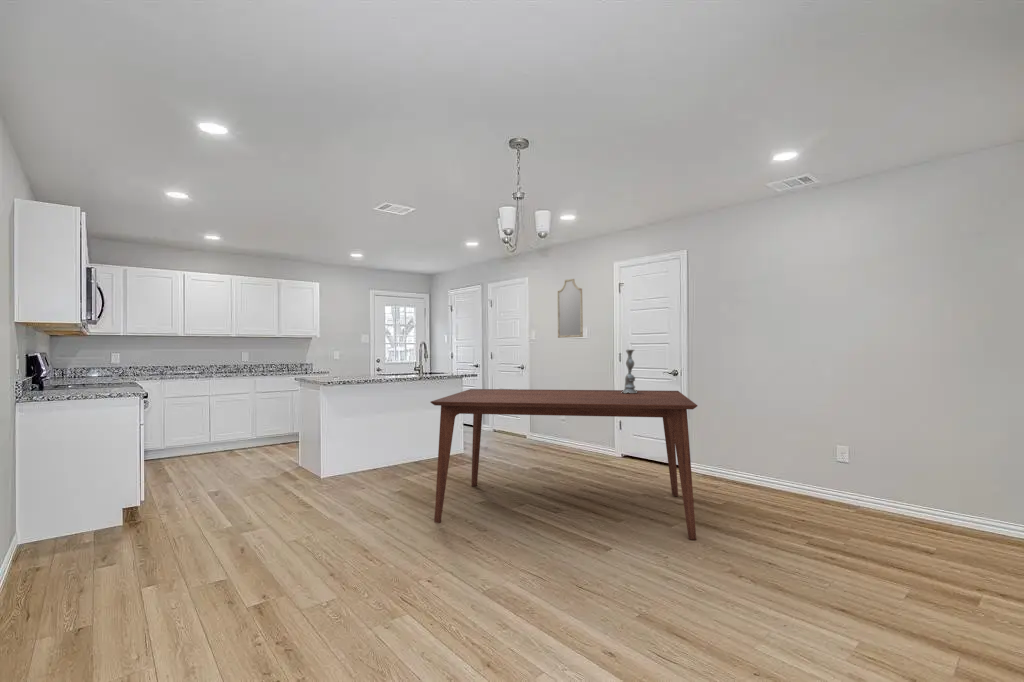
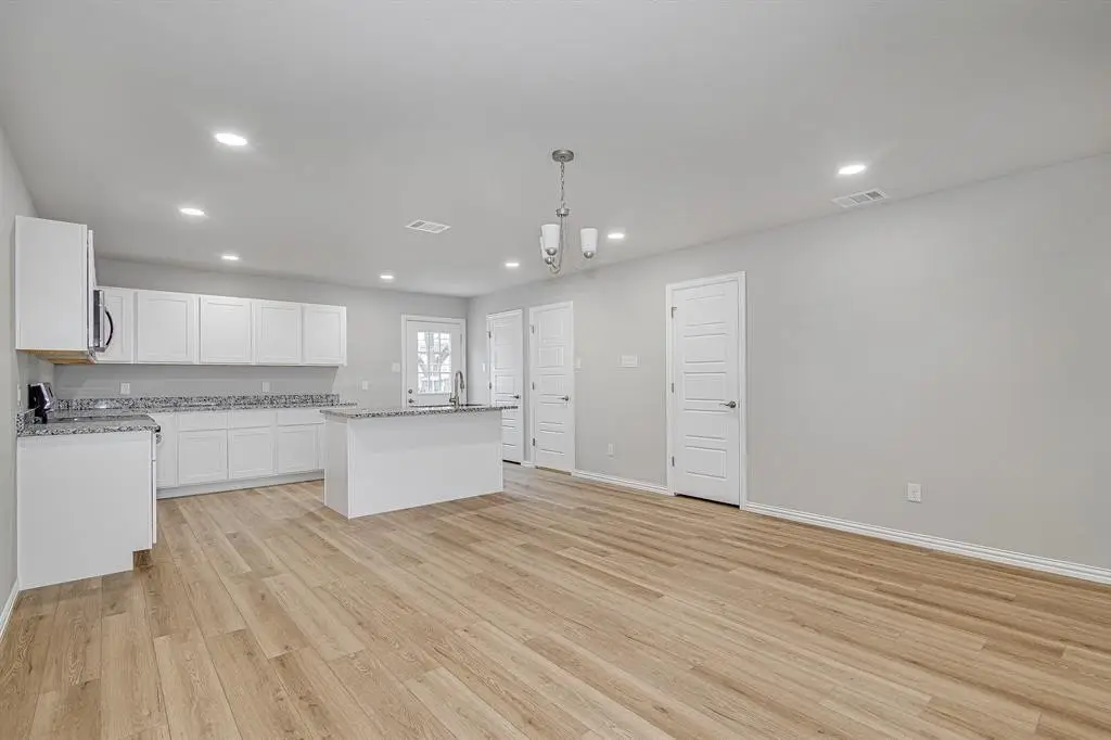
- home mirror [556,278,584,339]
- dining table [429,388,698,541]
- candlestick [621,349,637,393]
